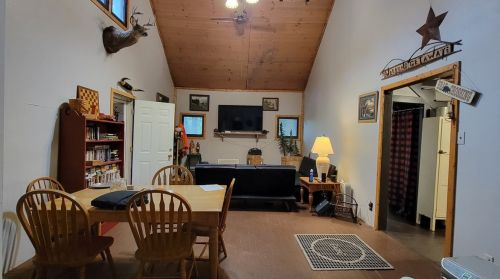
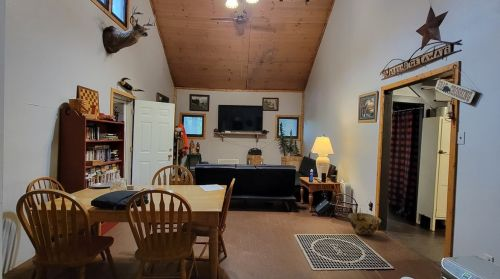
+ woven basket [348,212,382,236]
